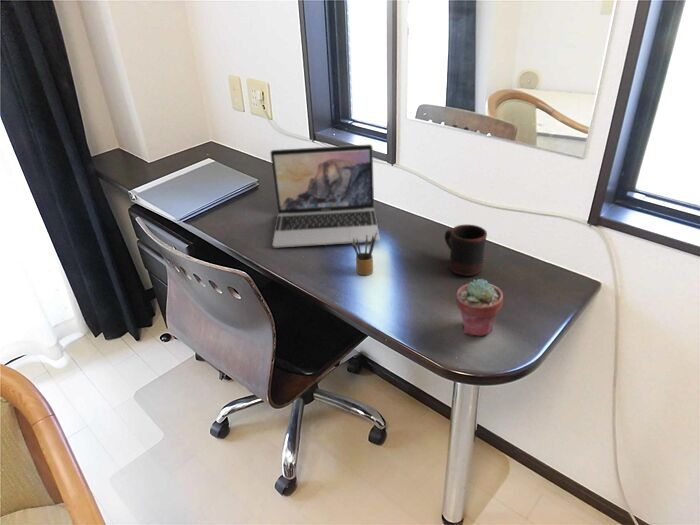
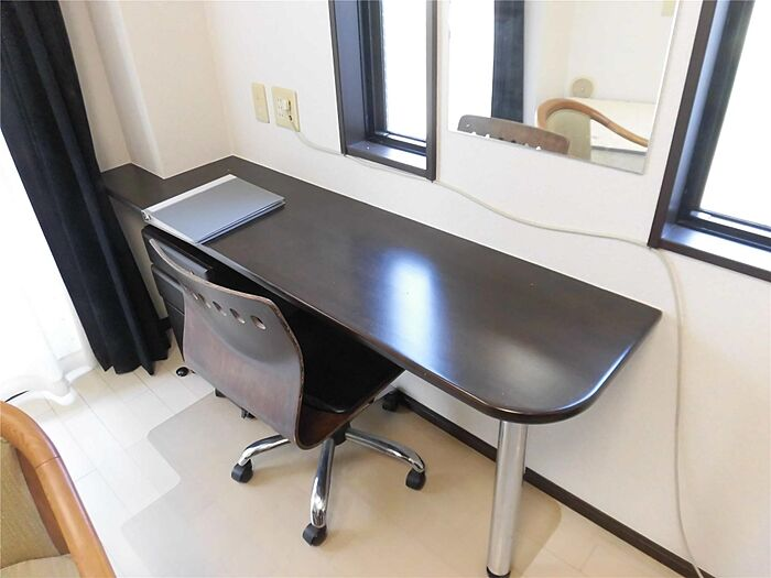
- laptop [269,143,381,249]
- pencil box [351,232,377,276]
- mug [444,224,488,277]
- potted succulent [455,278,504,337]
